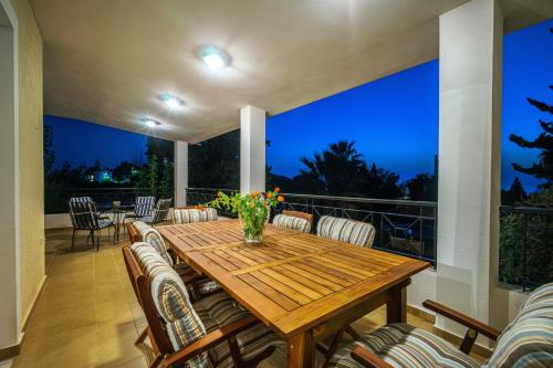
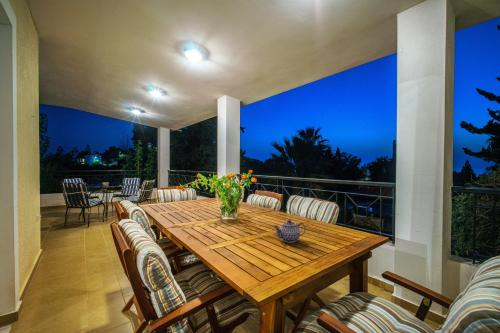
+ teapot [272,219,306,244]
